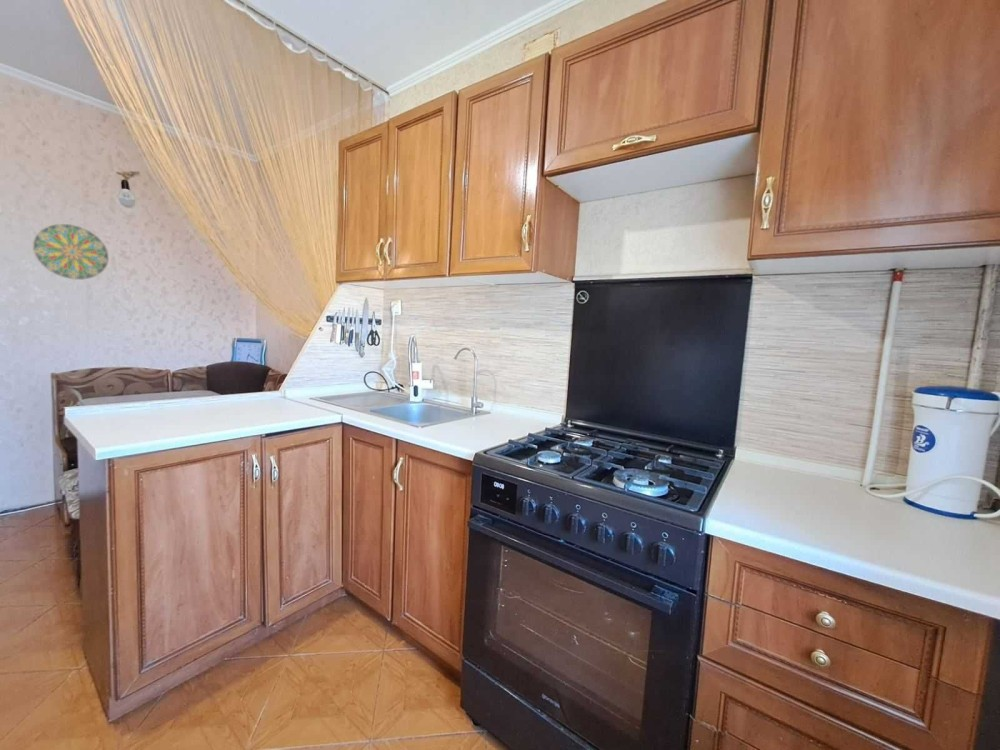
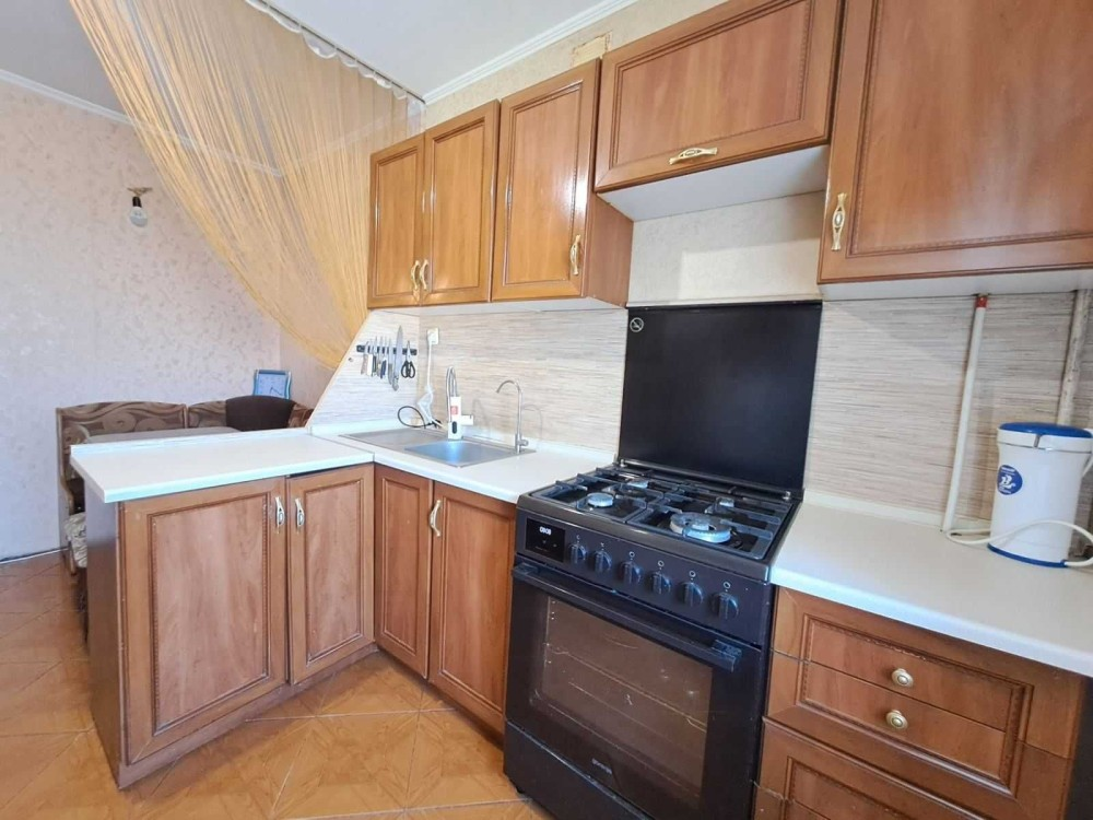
- decorative plate [32,223,110,281]
